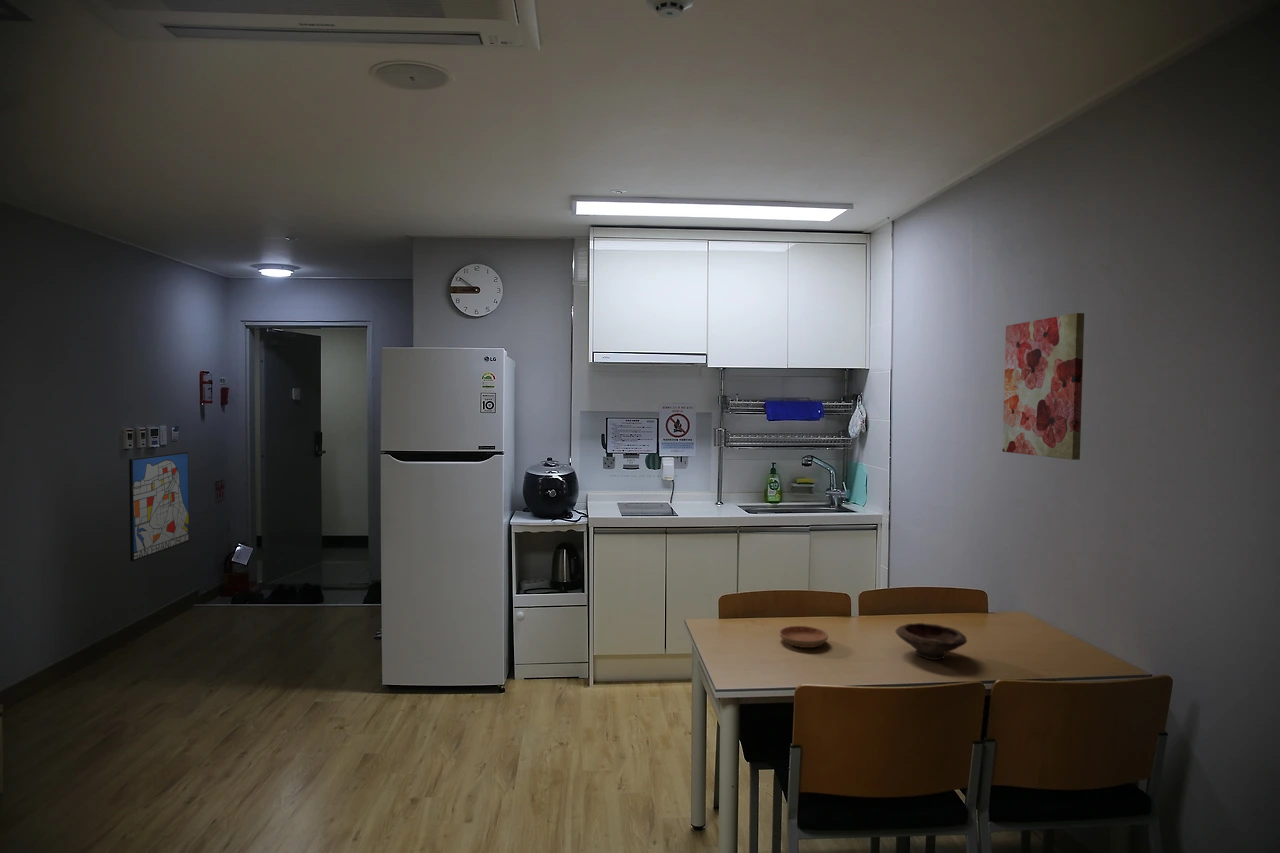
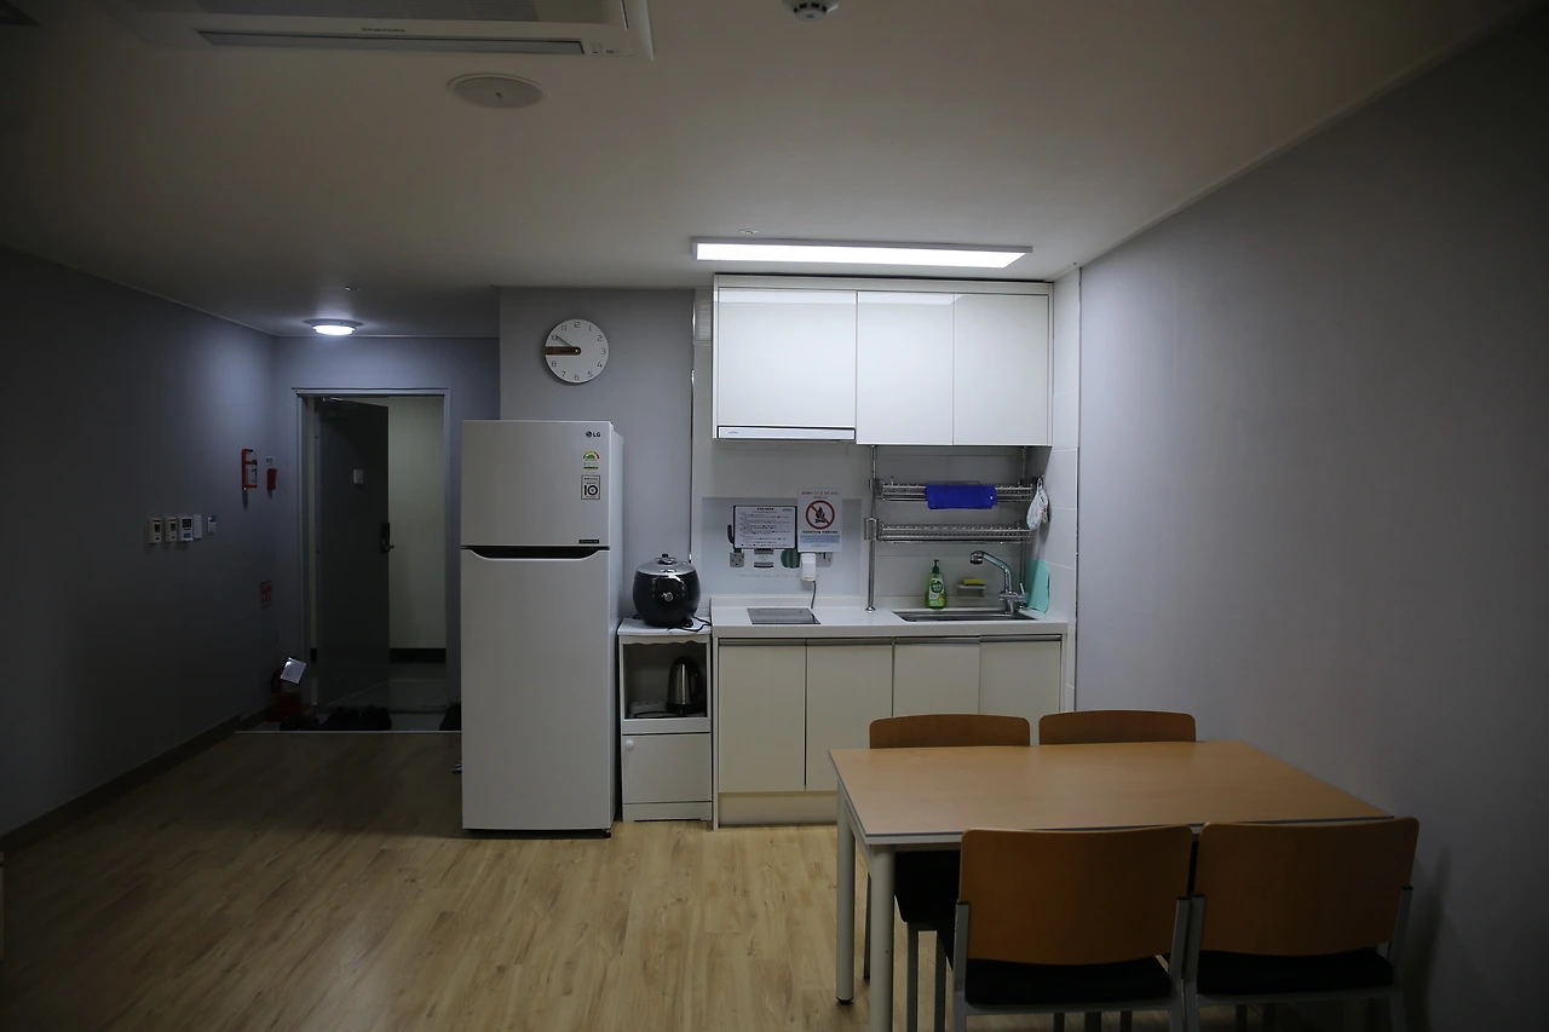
- saucer [779,625,829,649]
- wall art [1001,312,1085,461]
- wall art [128,451,190,563]
- bowl [894,622,968,661]
